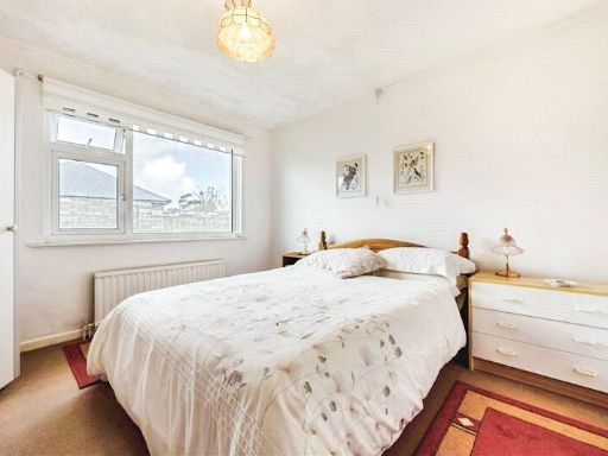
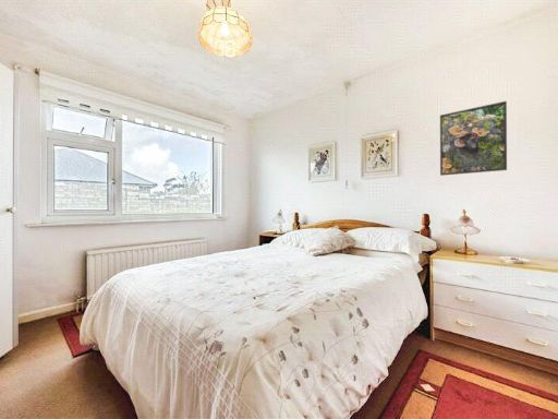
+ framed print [439,100,508,177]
